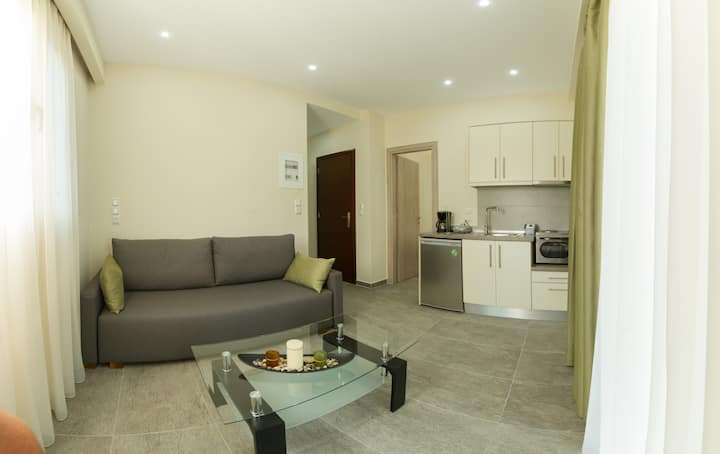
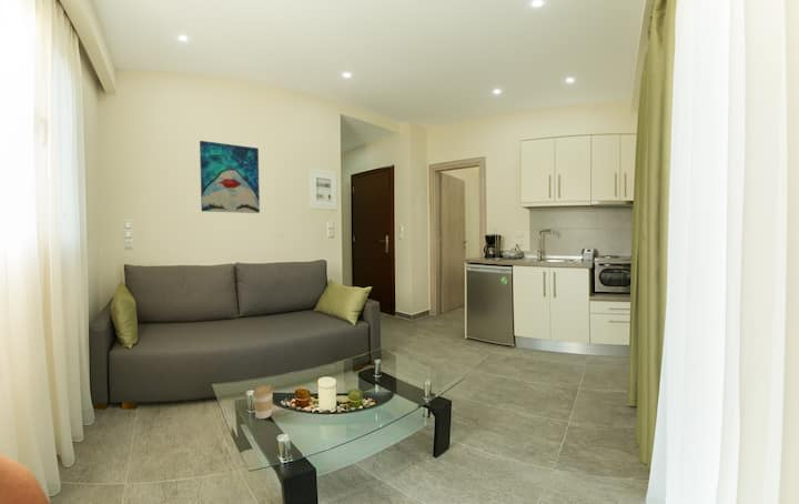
+ wall art [199,140,261,214]
+ coffee cup [252,384,274,420]
